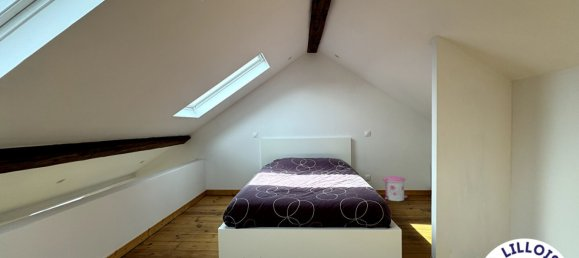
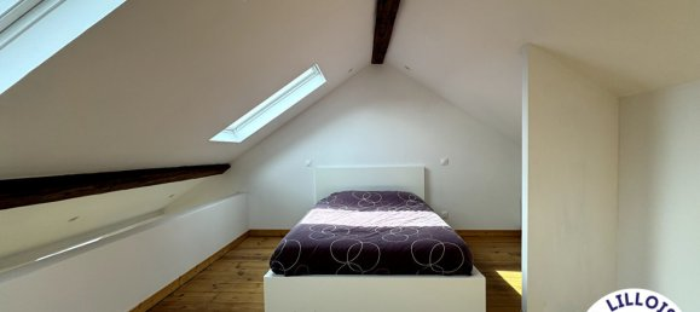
- trash can [382,175,408,202]
